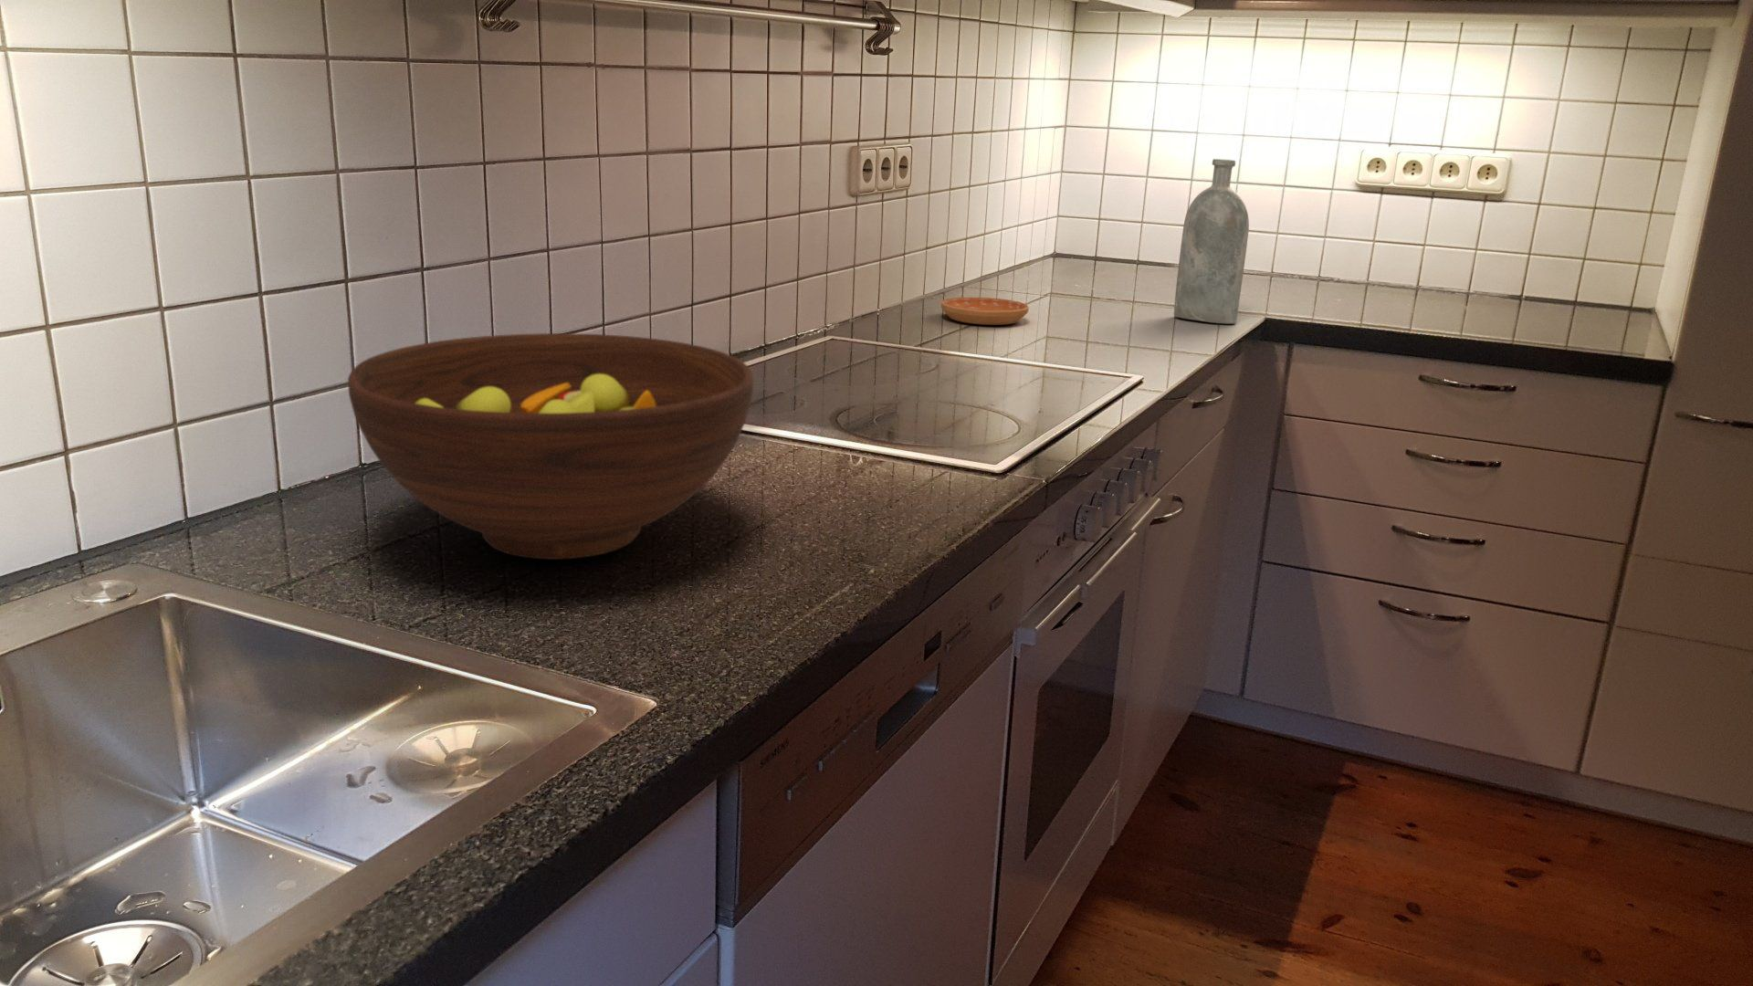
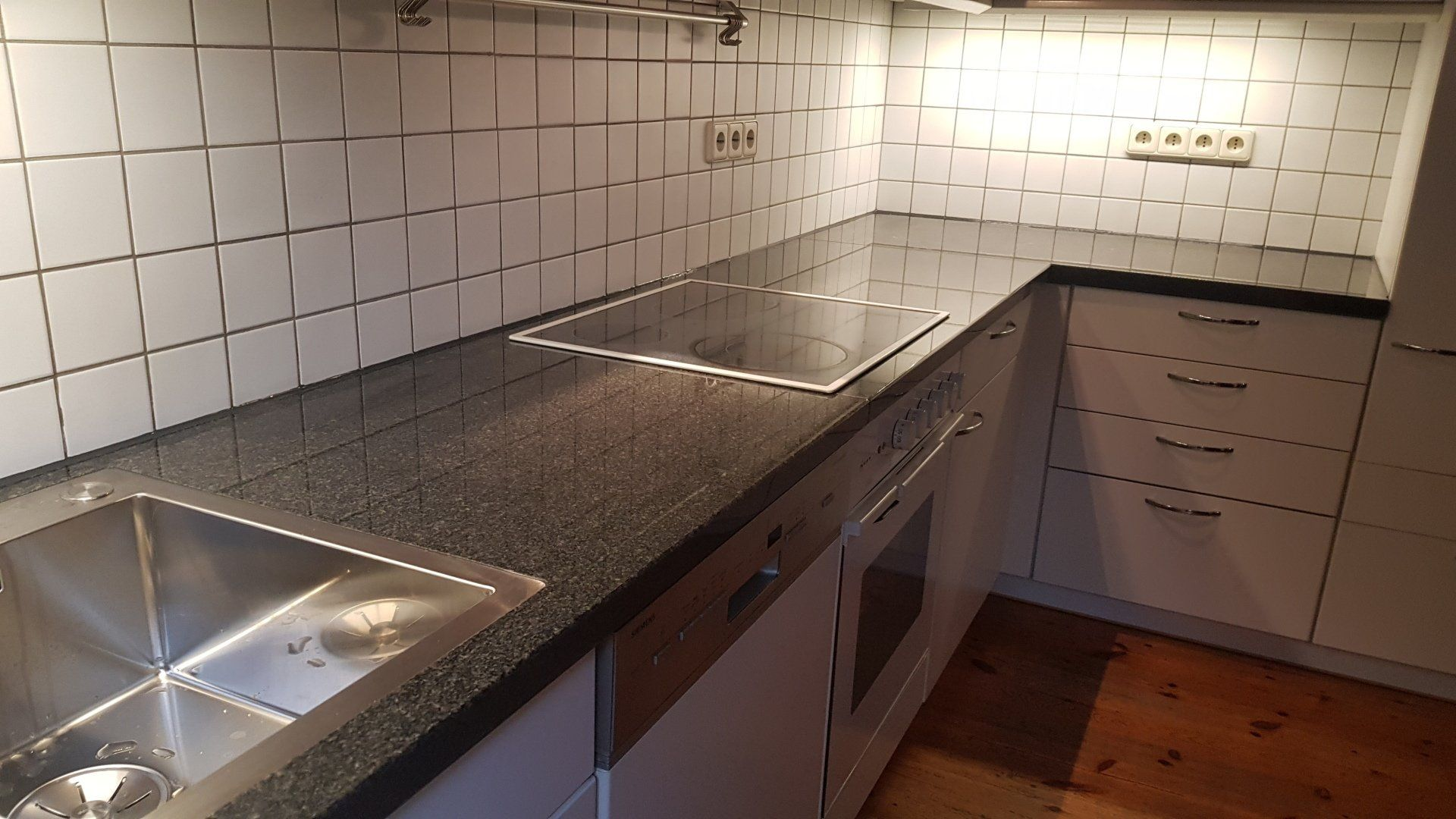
- fruit bowl [347,332,754,561]
- bottle [1173,158,1250,325]
- saucer [940,296,1029,326]
